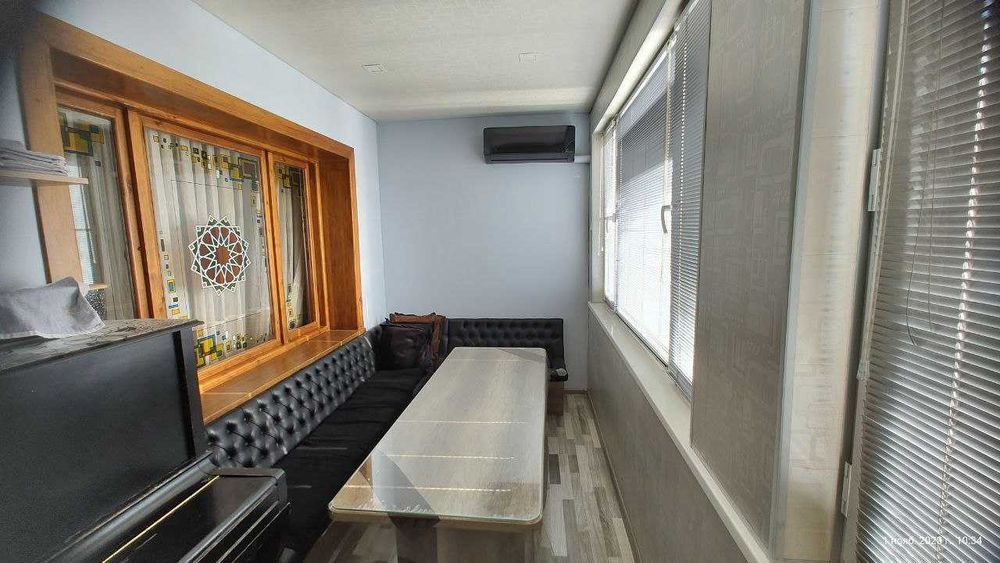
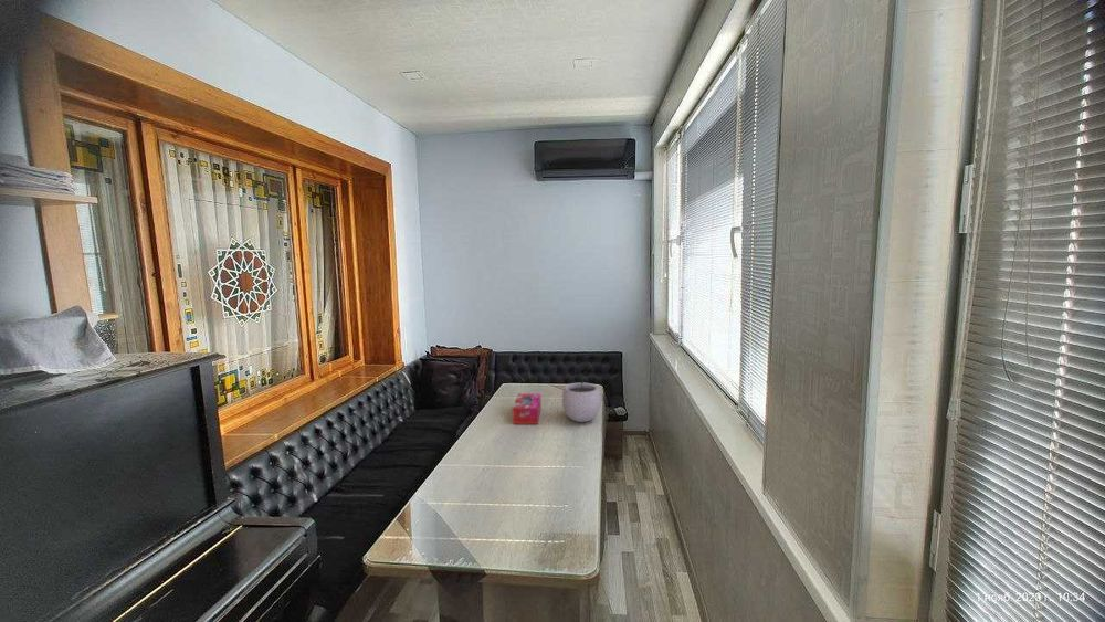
+ plant pot [561,373,602,423]
+ tissue box [512,392,543,425]
